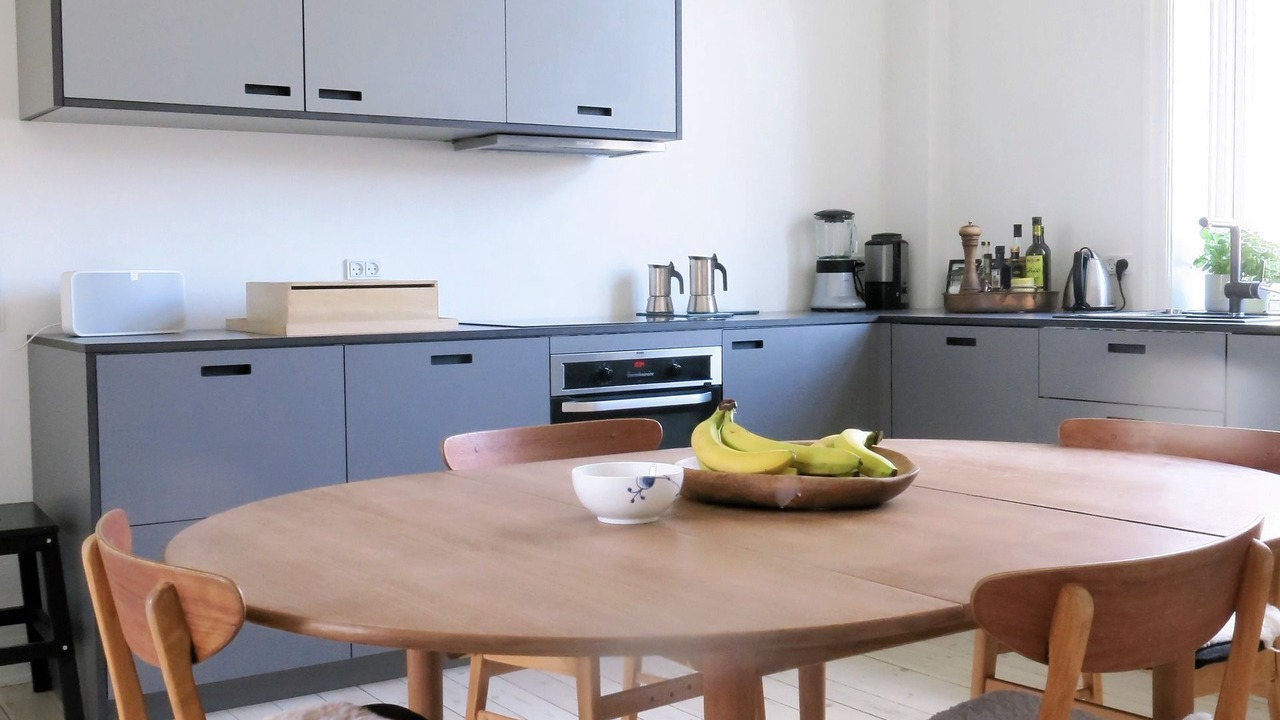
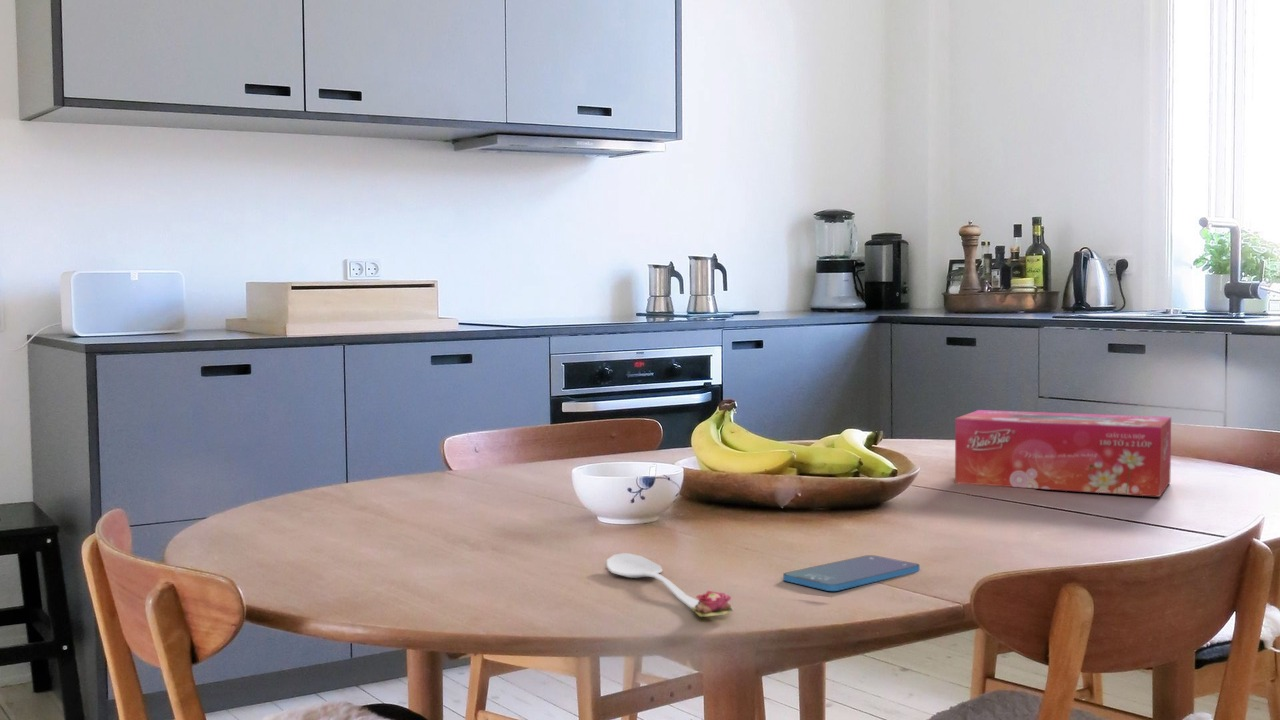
+ tissue box [954,409,1172,498]
+ spoon [605,552,734,618]
+ smartphone [782,554,921,592]
